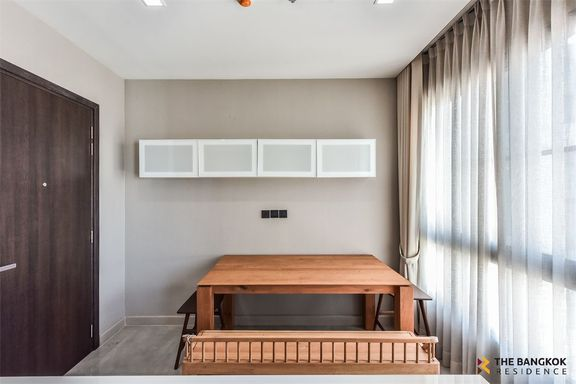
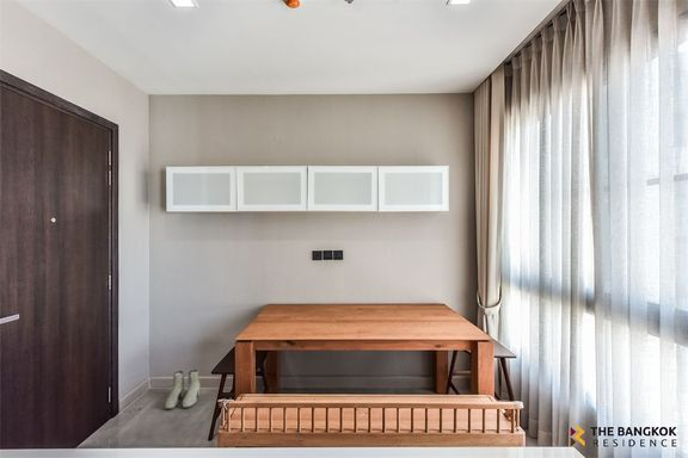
+ boots [164,369,201,410]
